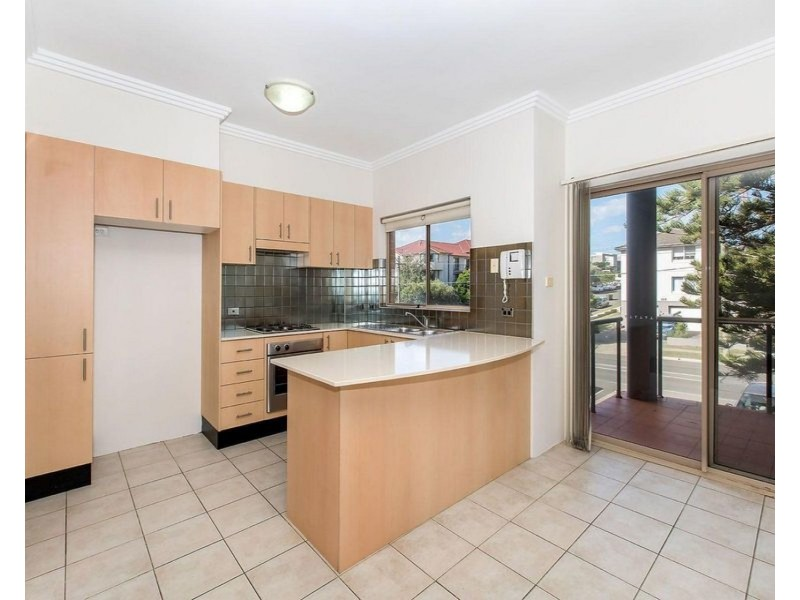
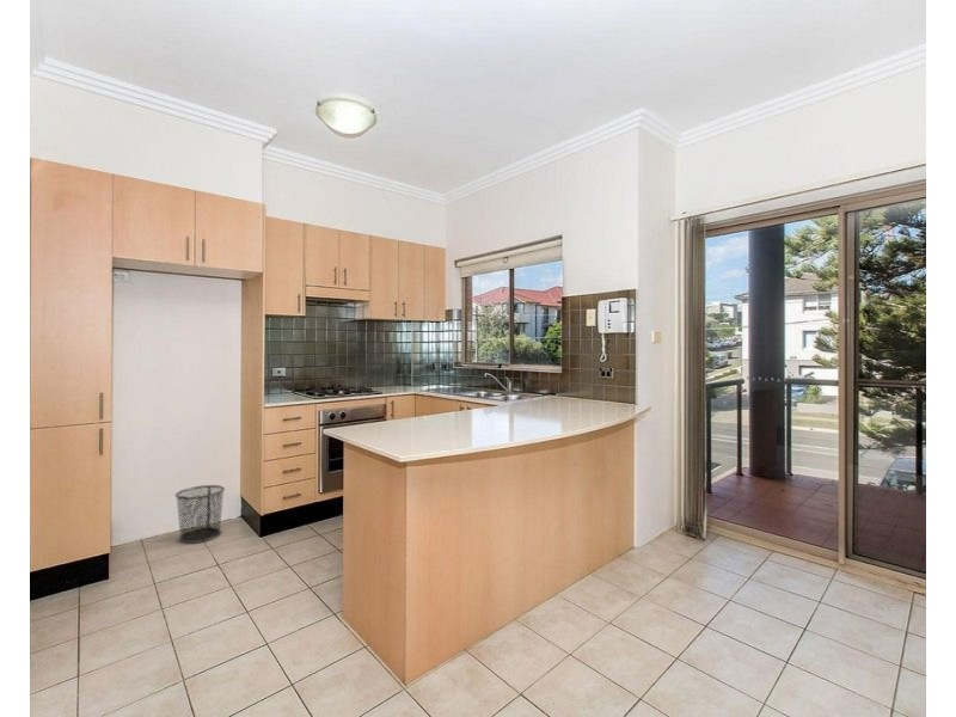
+ trash can [174,484,226,544]
